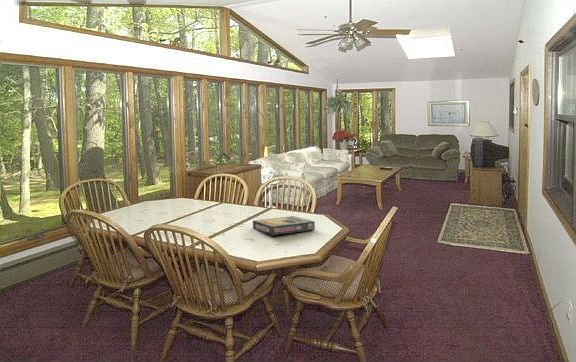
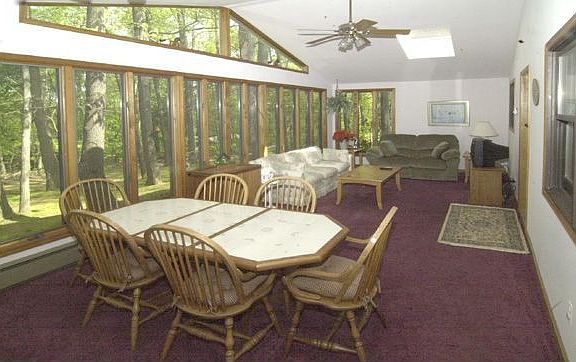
- video game box [252,215,316,236]
